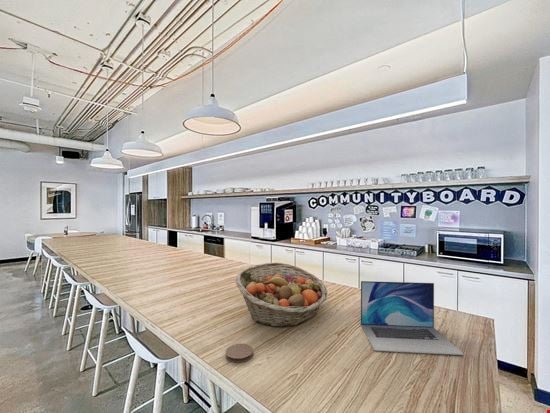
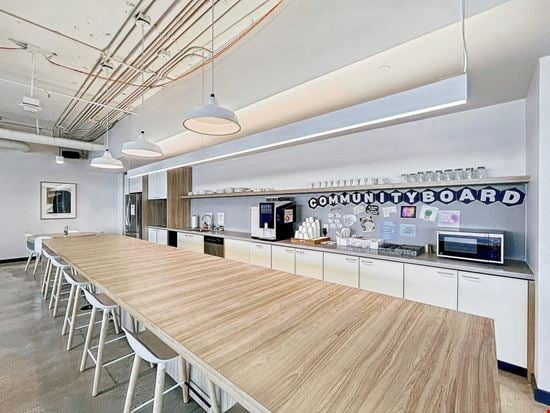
- fruit basket [234,261,328,328]
- coaster [224,342,254,364]
- laptop [360,280,464,356]
